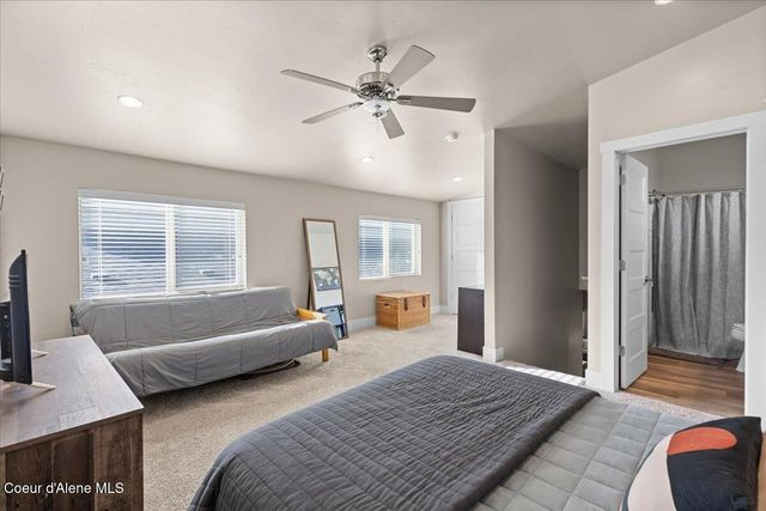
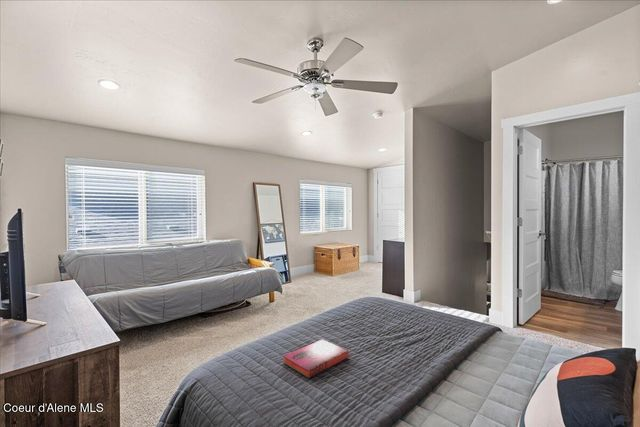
+ hardback book [282,338,350,379]
